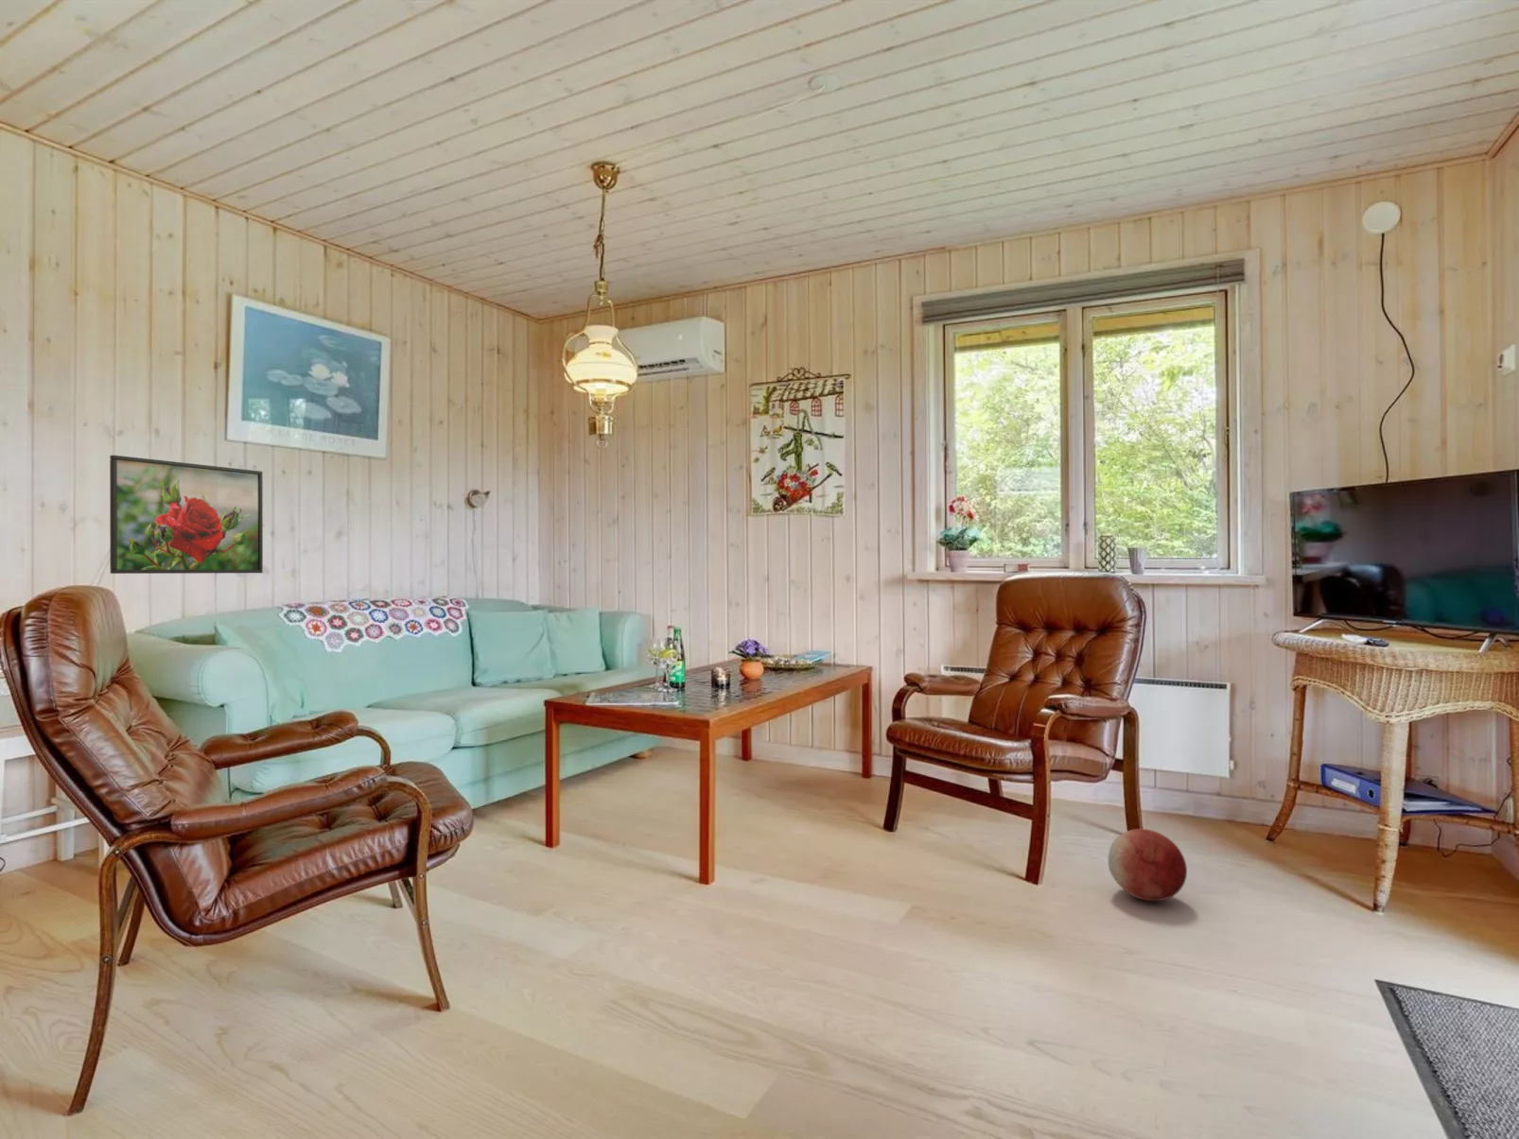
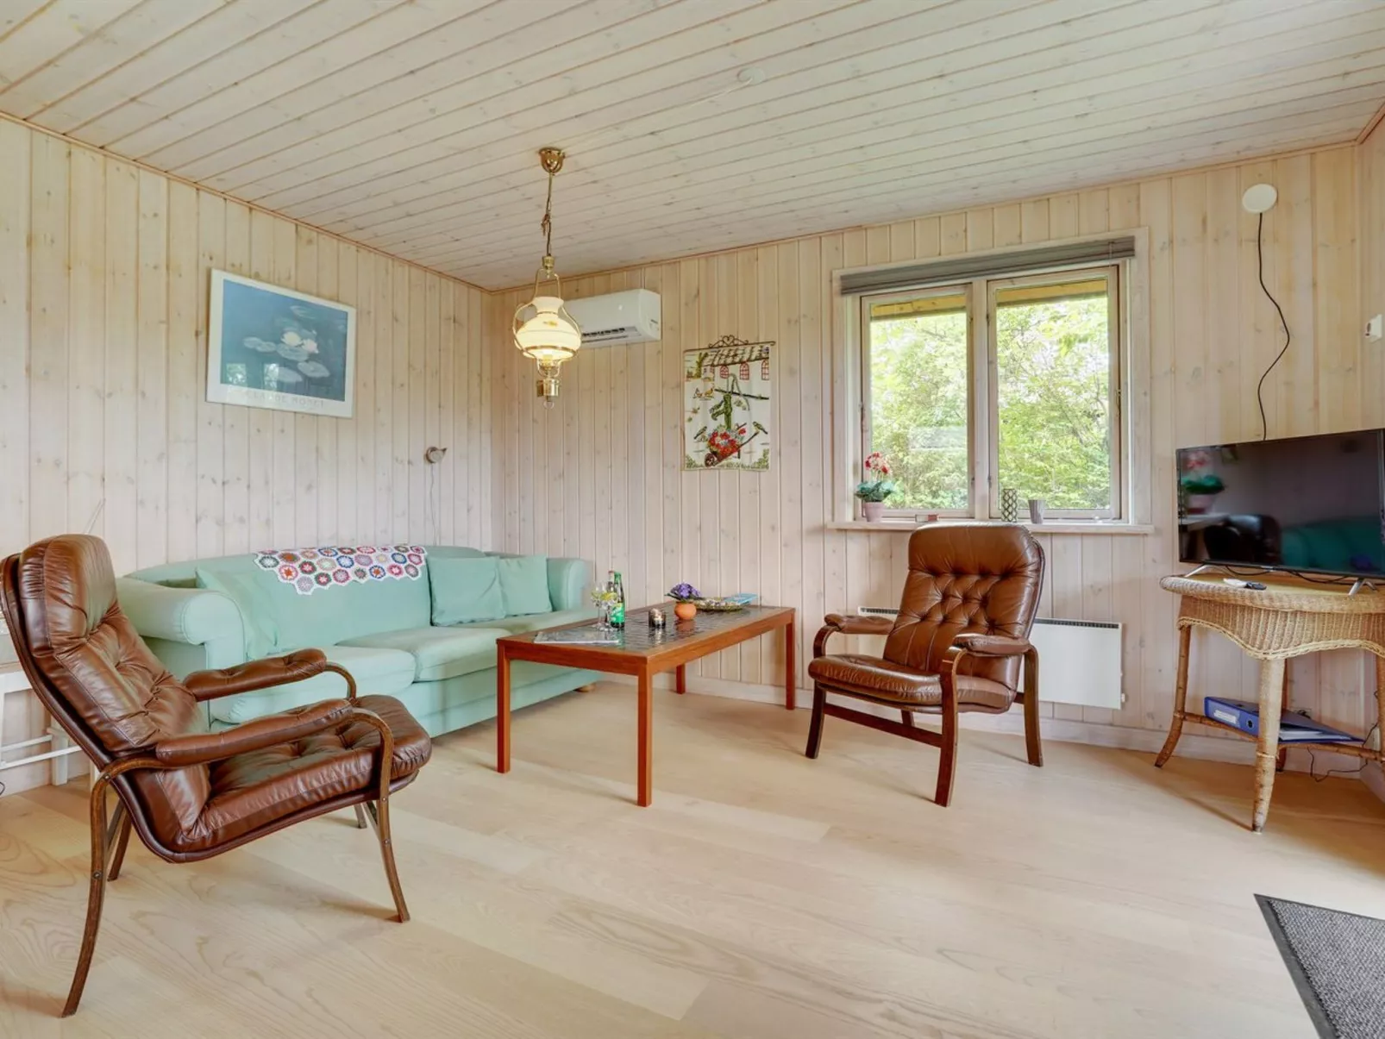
- ball [1107,828,1187,902]
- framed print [109,453,263,574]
